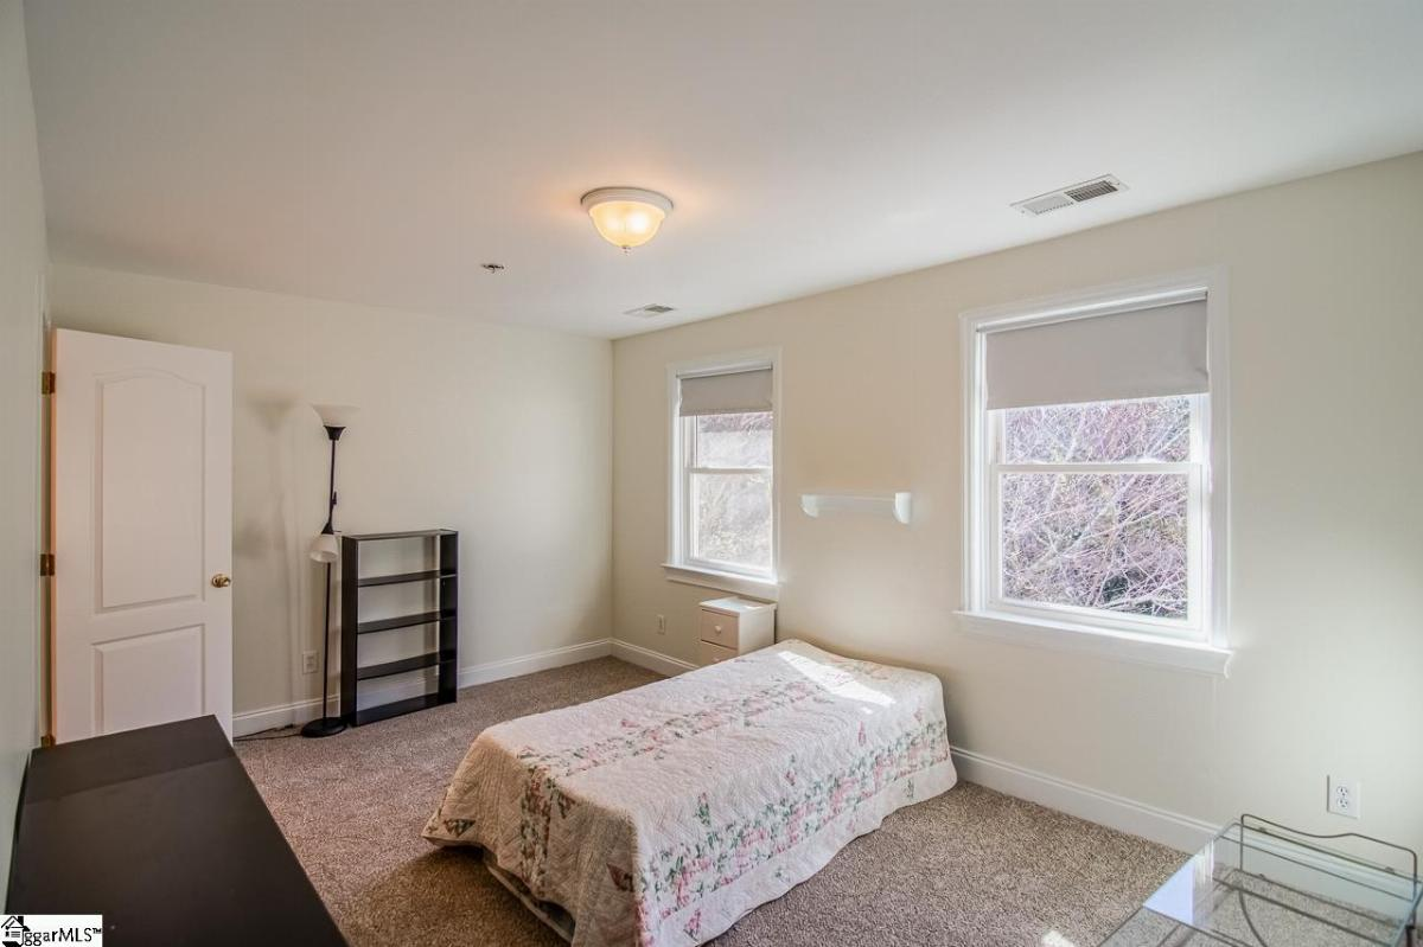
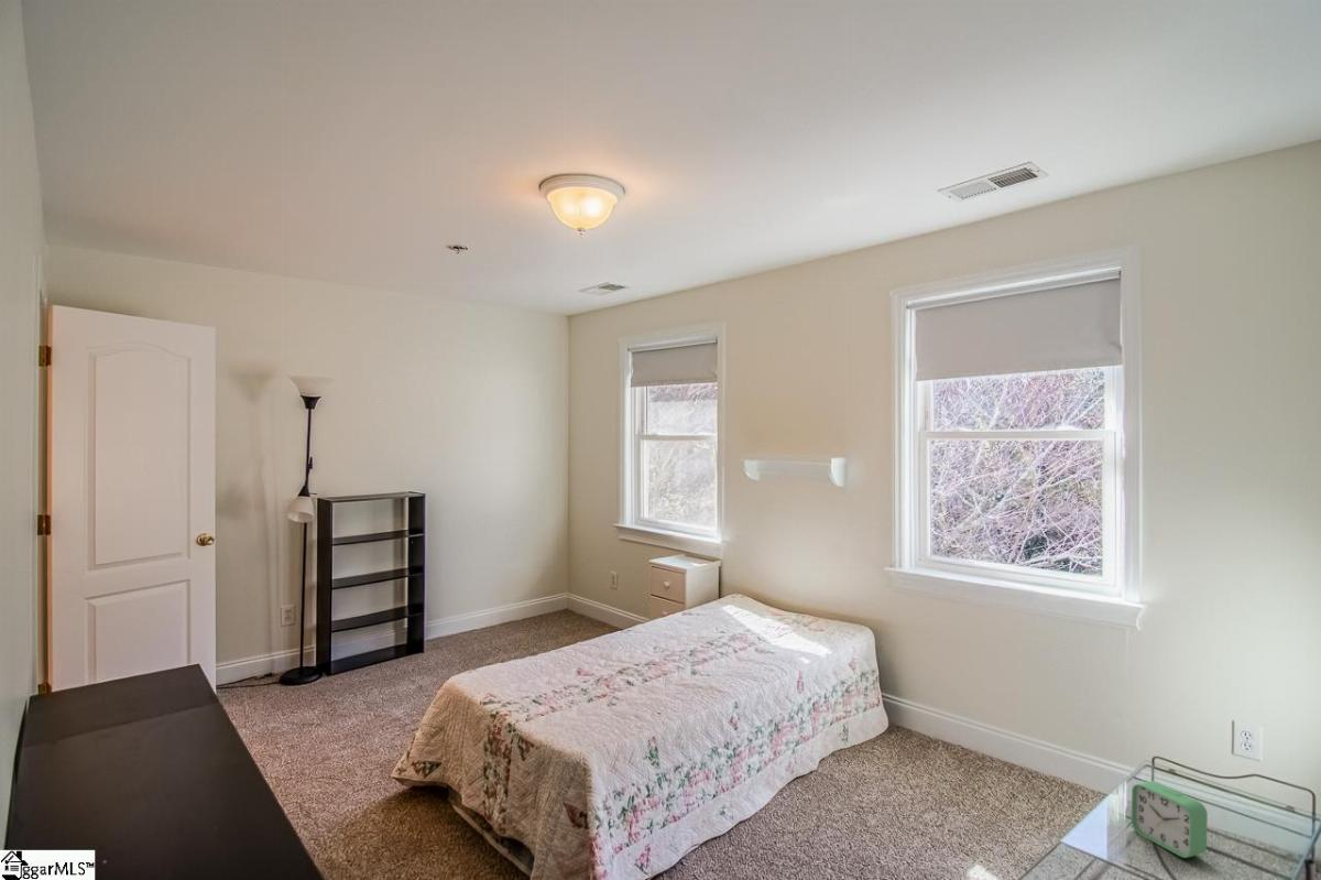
+ alarm clock [1131,780,1209,859]
